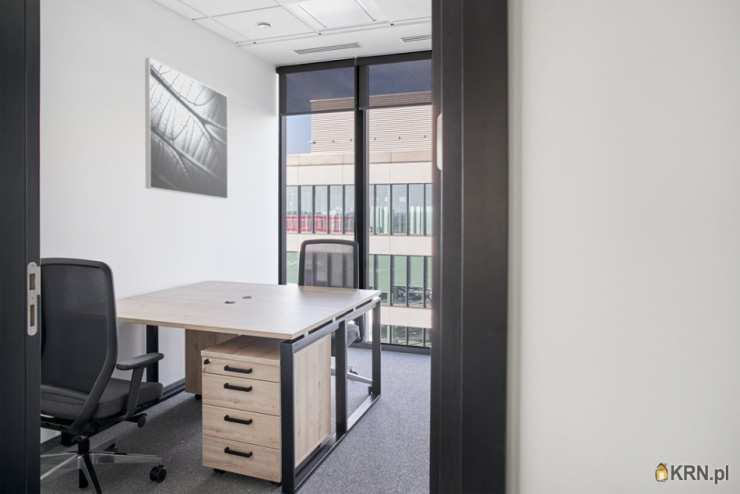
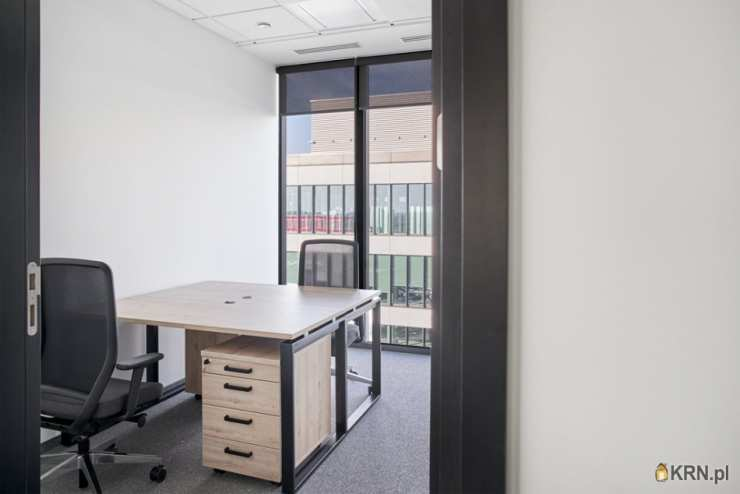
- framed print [144,57,229,200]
